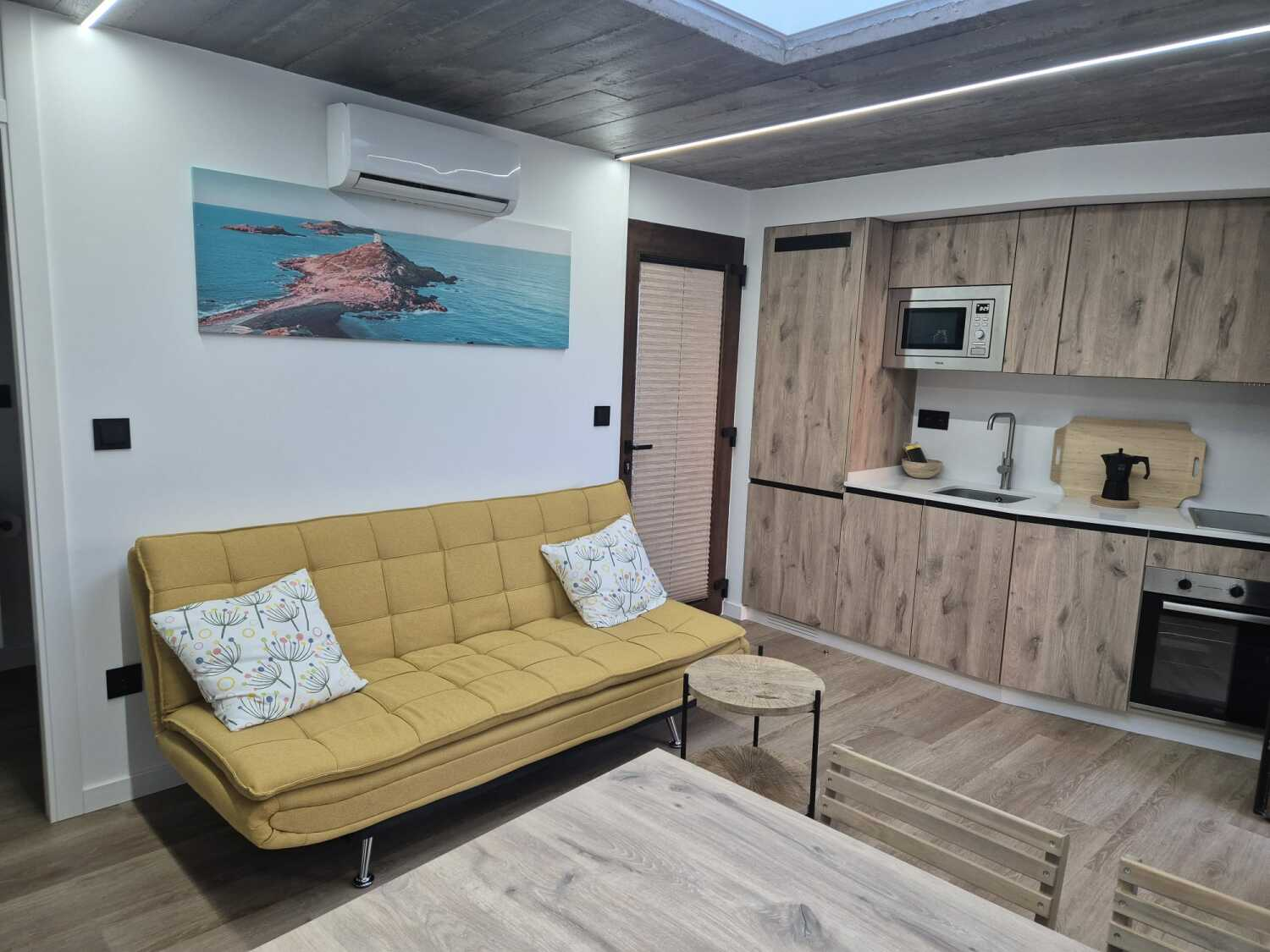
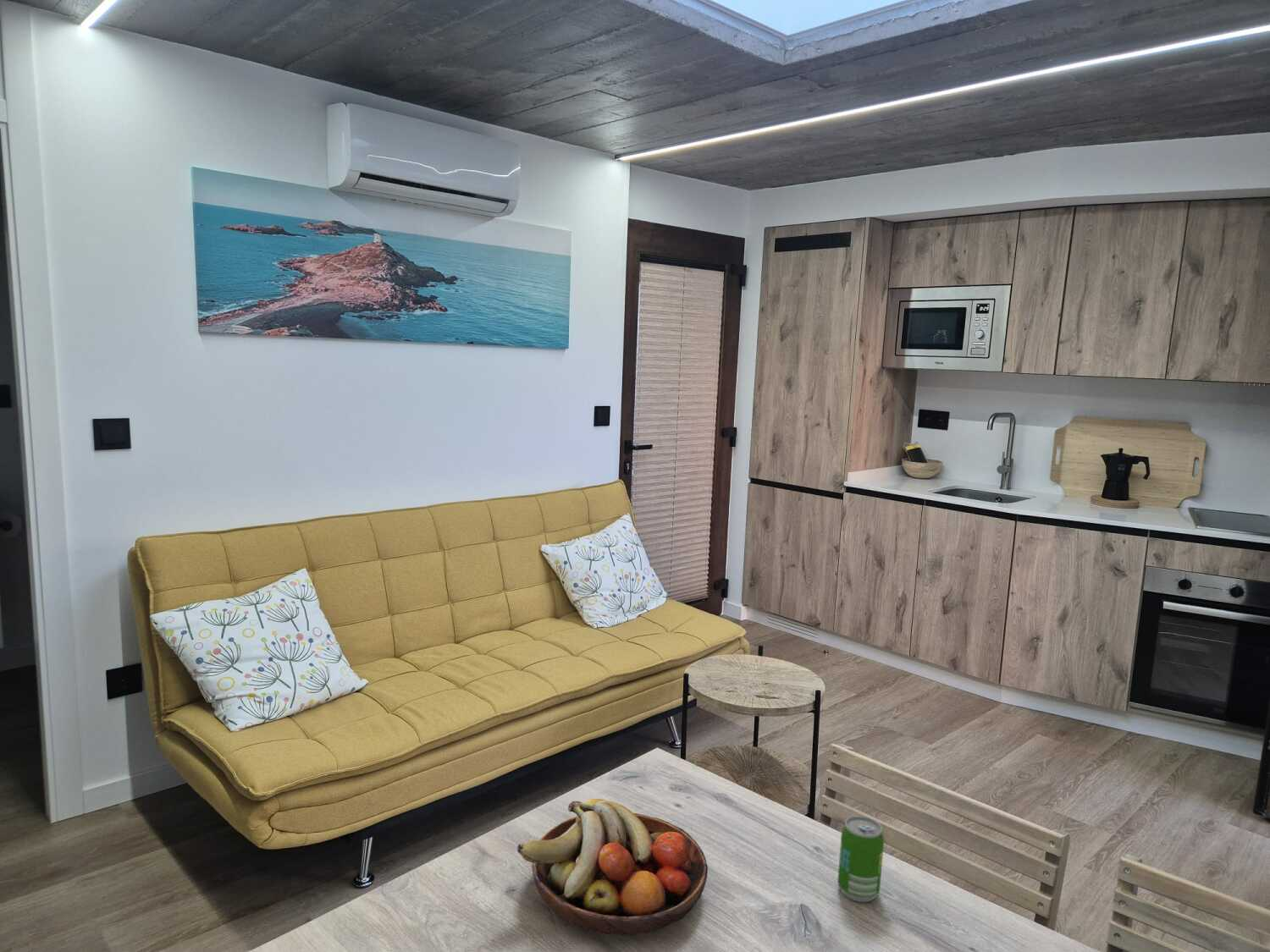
+ soda can [837,815,885,903]
+ fruit bowl [516,798,709,936]
